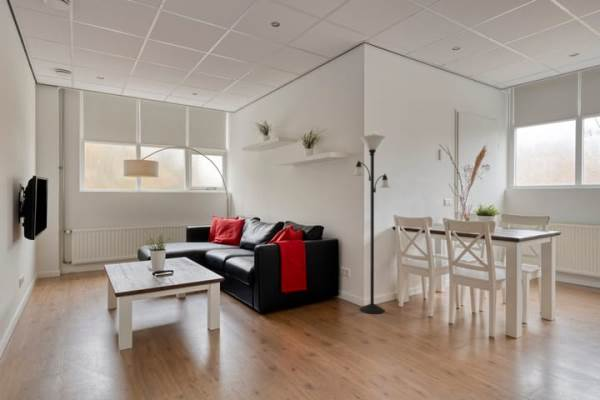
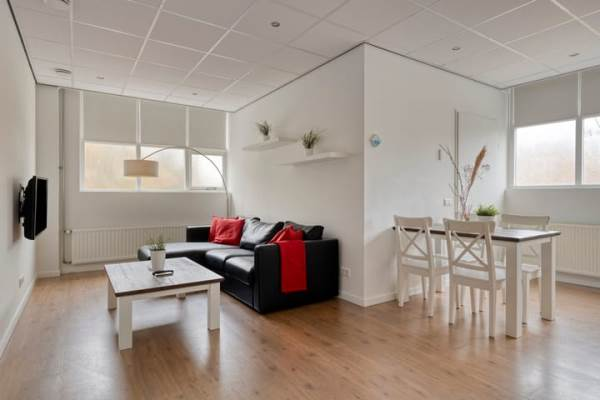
- floor lamp [353,134,391,315]
